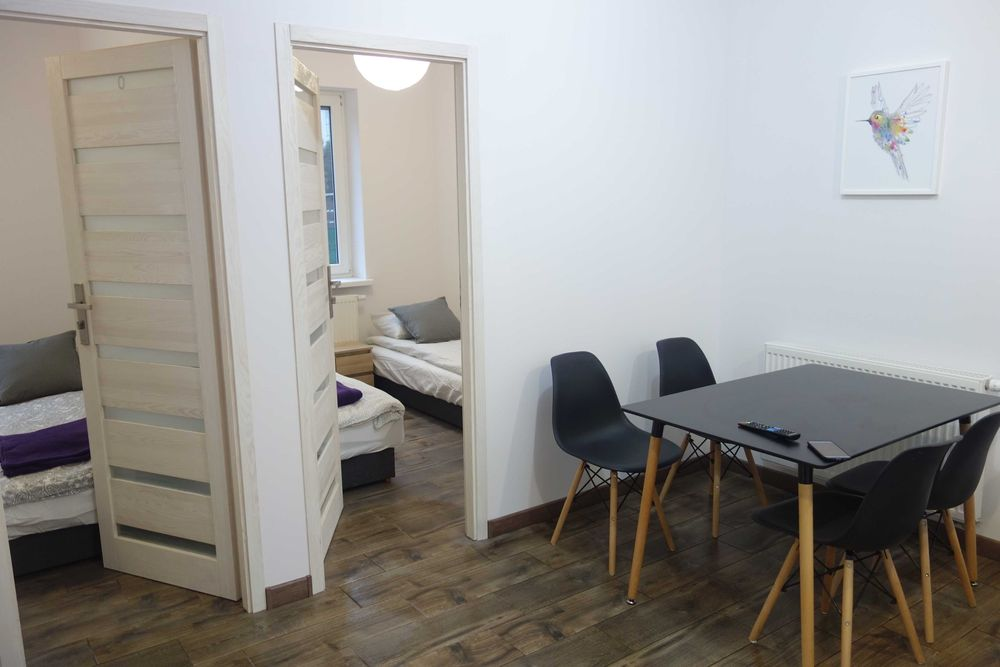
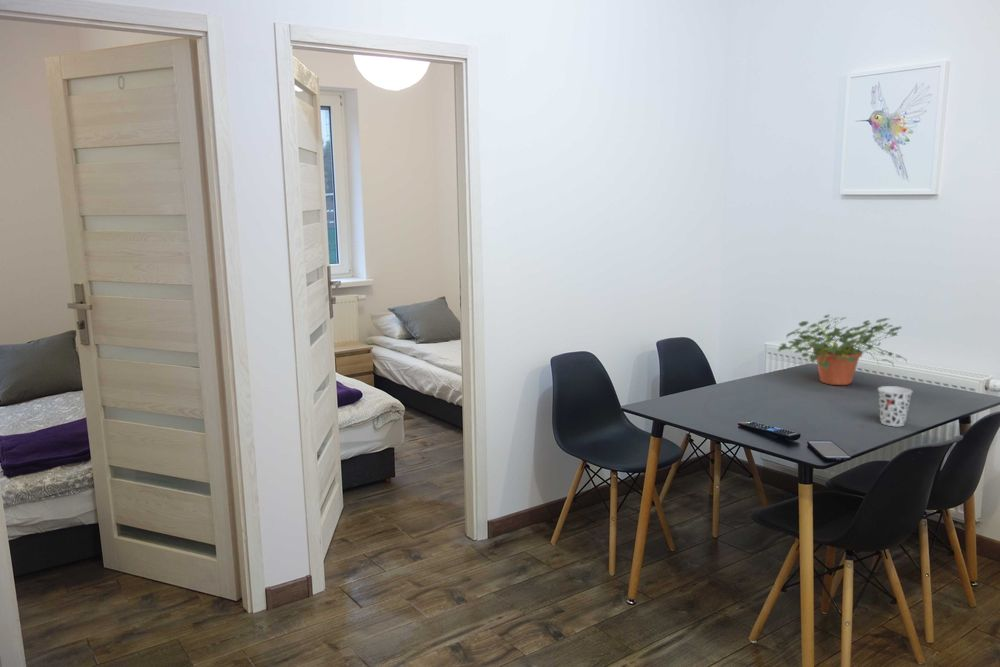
+ potted plant [777,314,908,386]
+ cup [877,385,913,427]
